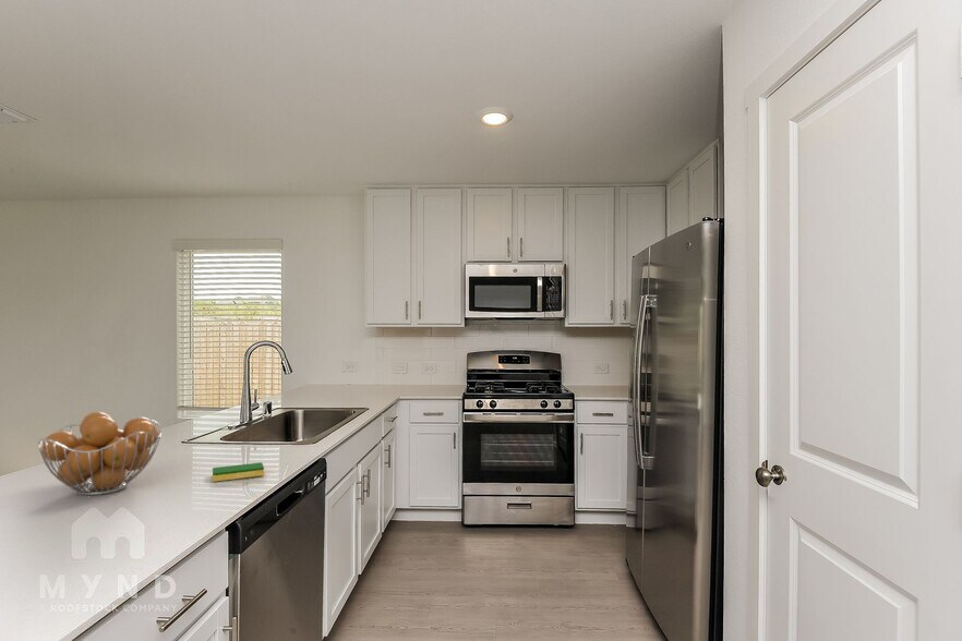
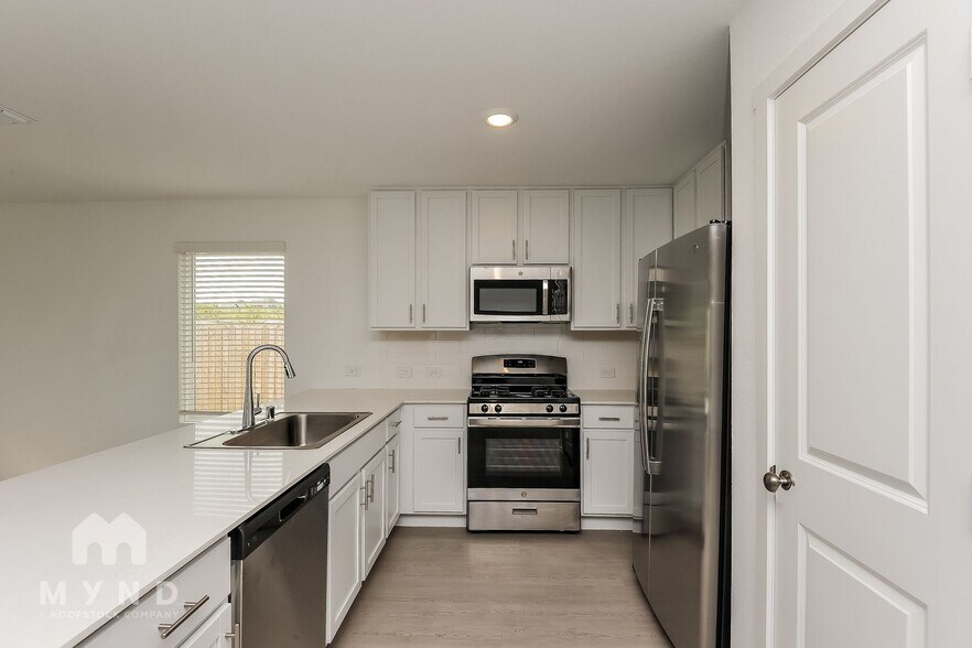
- fruit basket [37,411,163,496]
- dish sponge [212,461,265,483]
